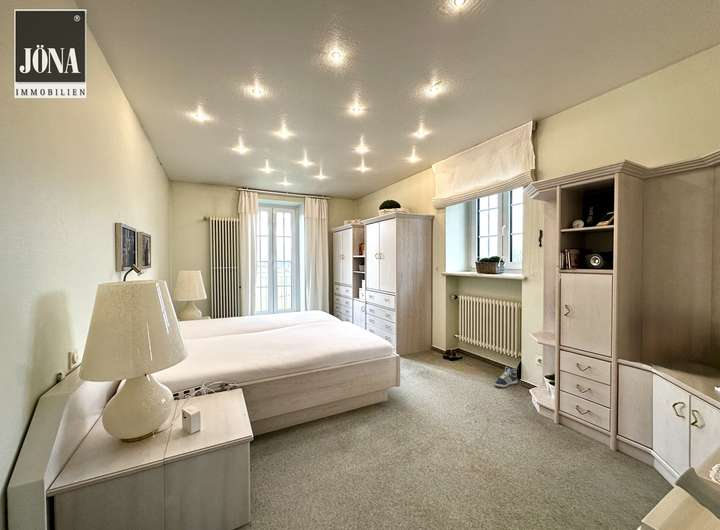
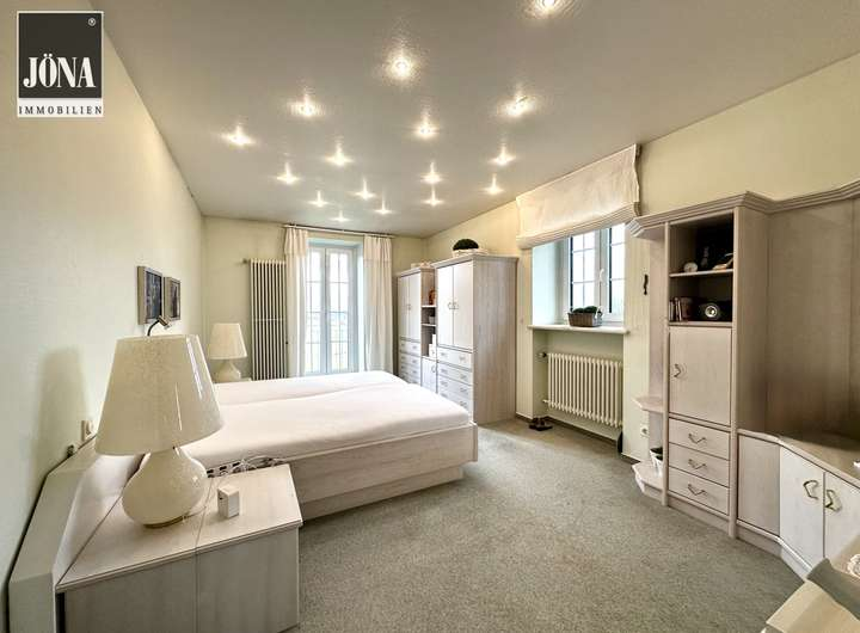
- sneaker [493,366,518,388]
